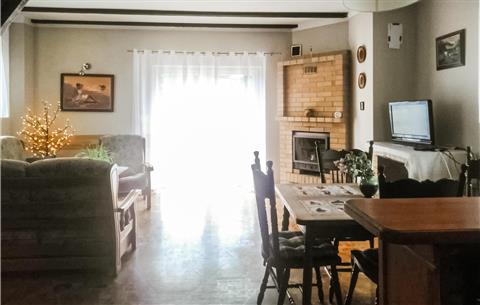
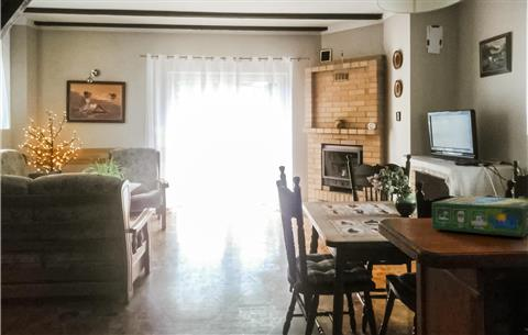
+ board game [431,196,528,238]
